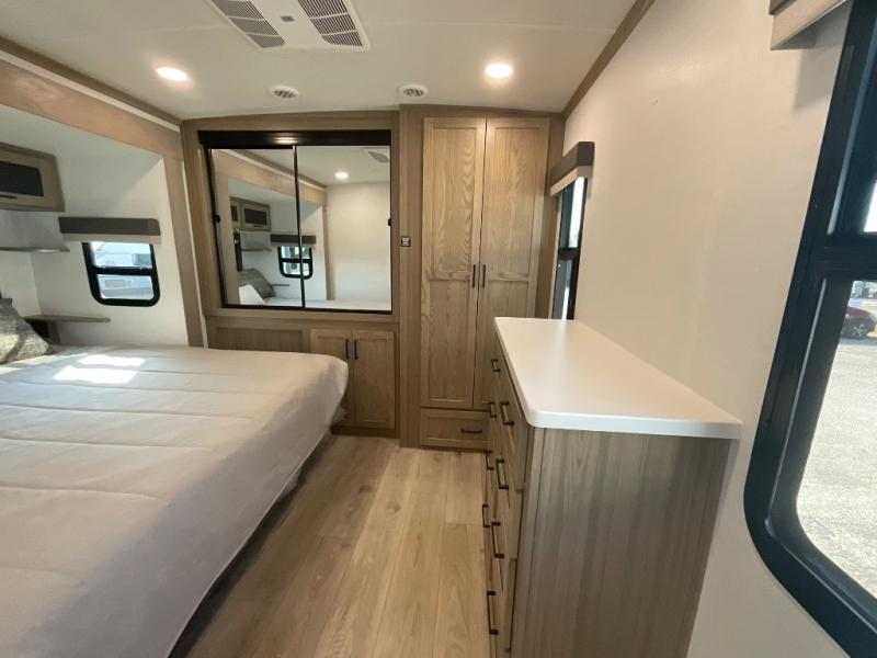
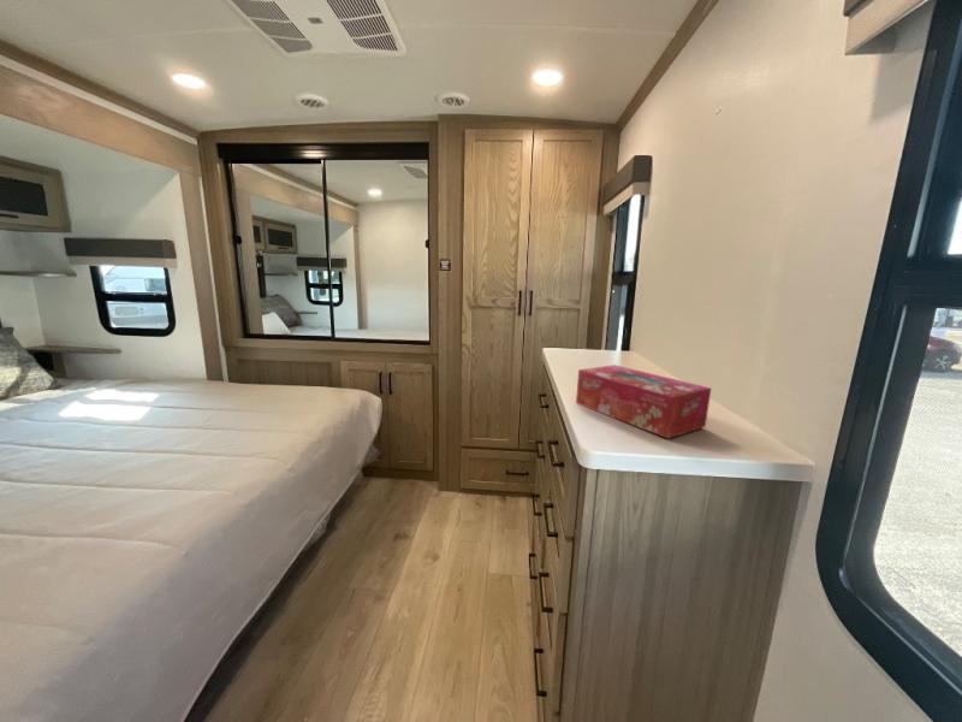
+ tissue box [575,363,712,439]
